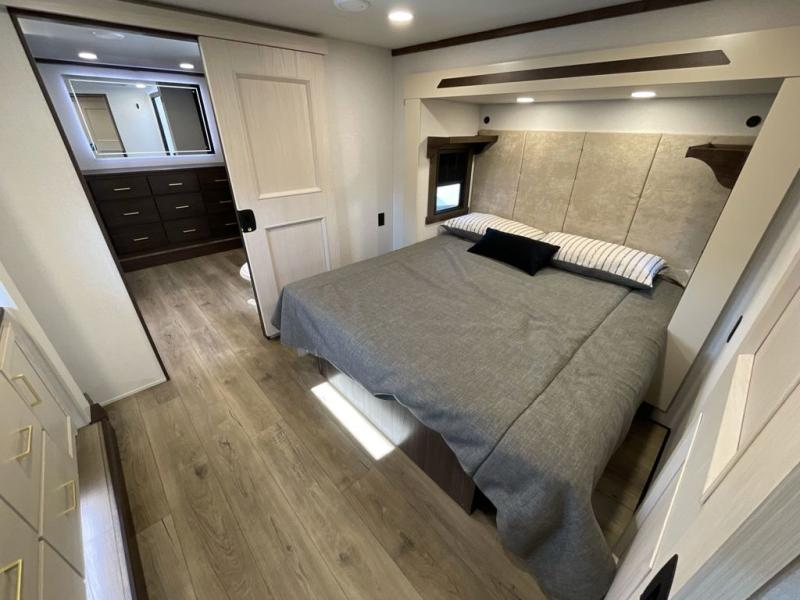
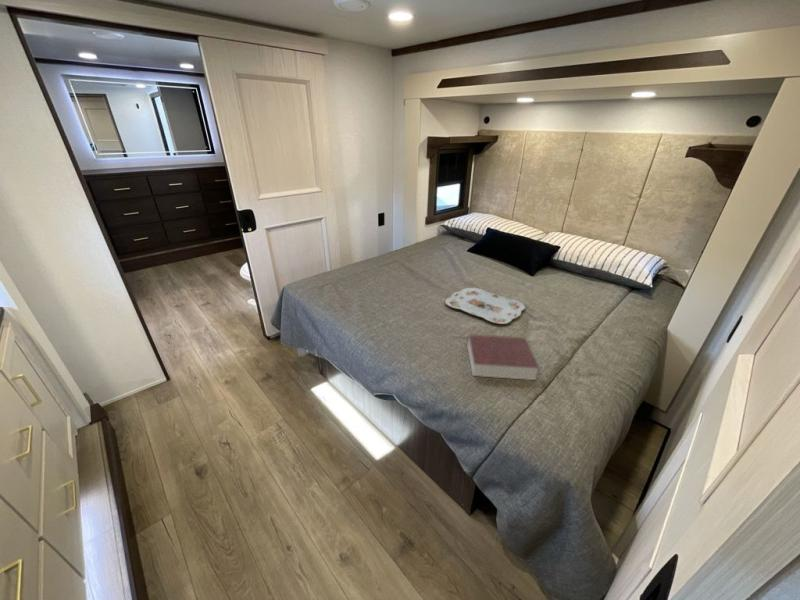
+ serving tray [444,287,526,325]
+ book [466,333,540,381]
